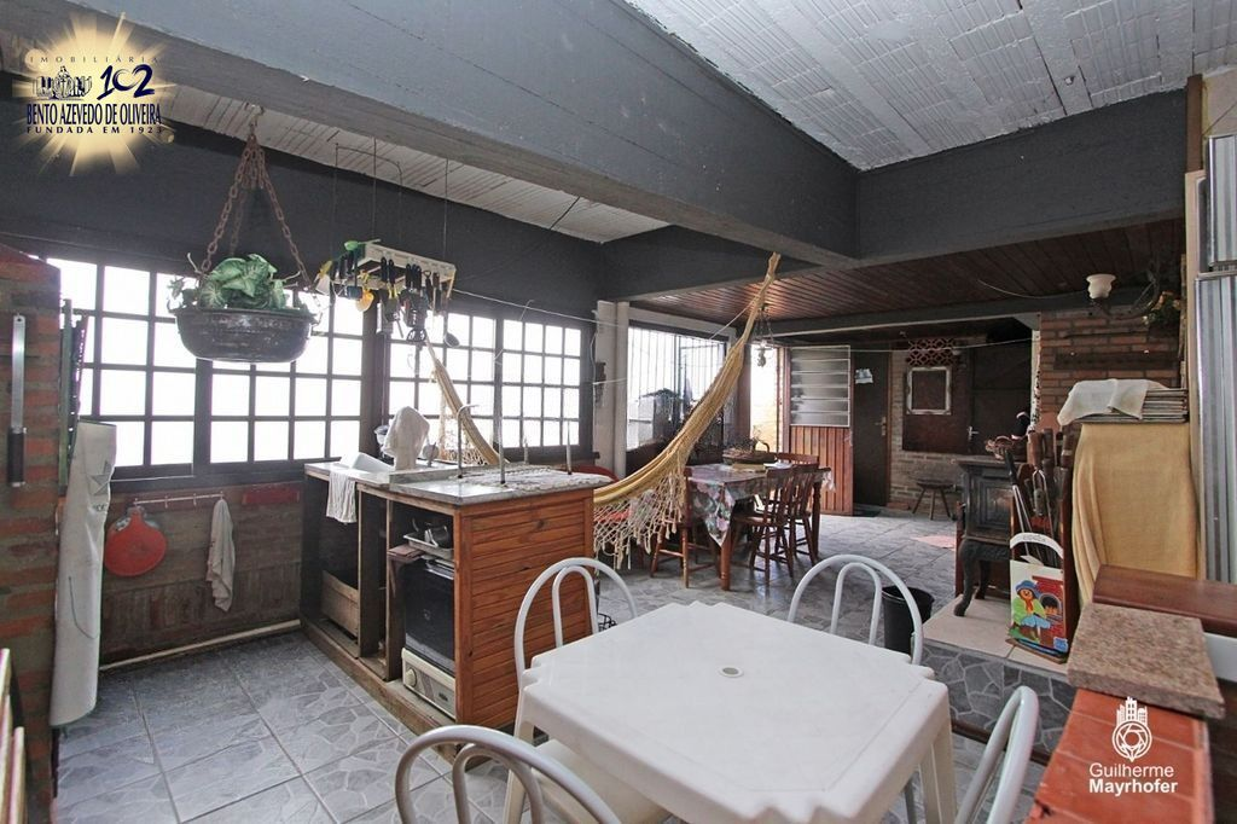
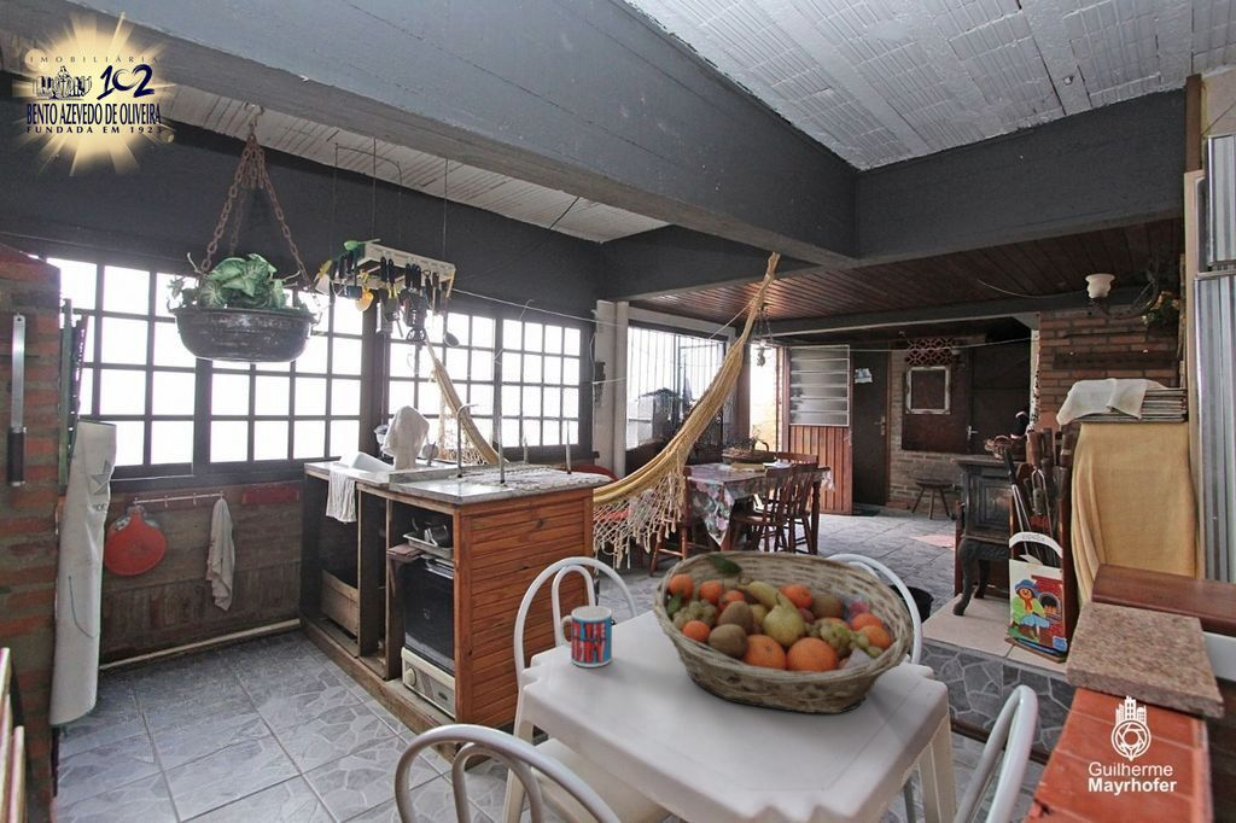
+ fruit basket [651,550,915,714]
+ mug [558,605,613,669]
